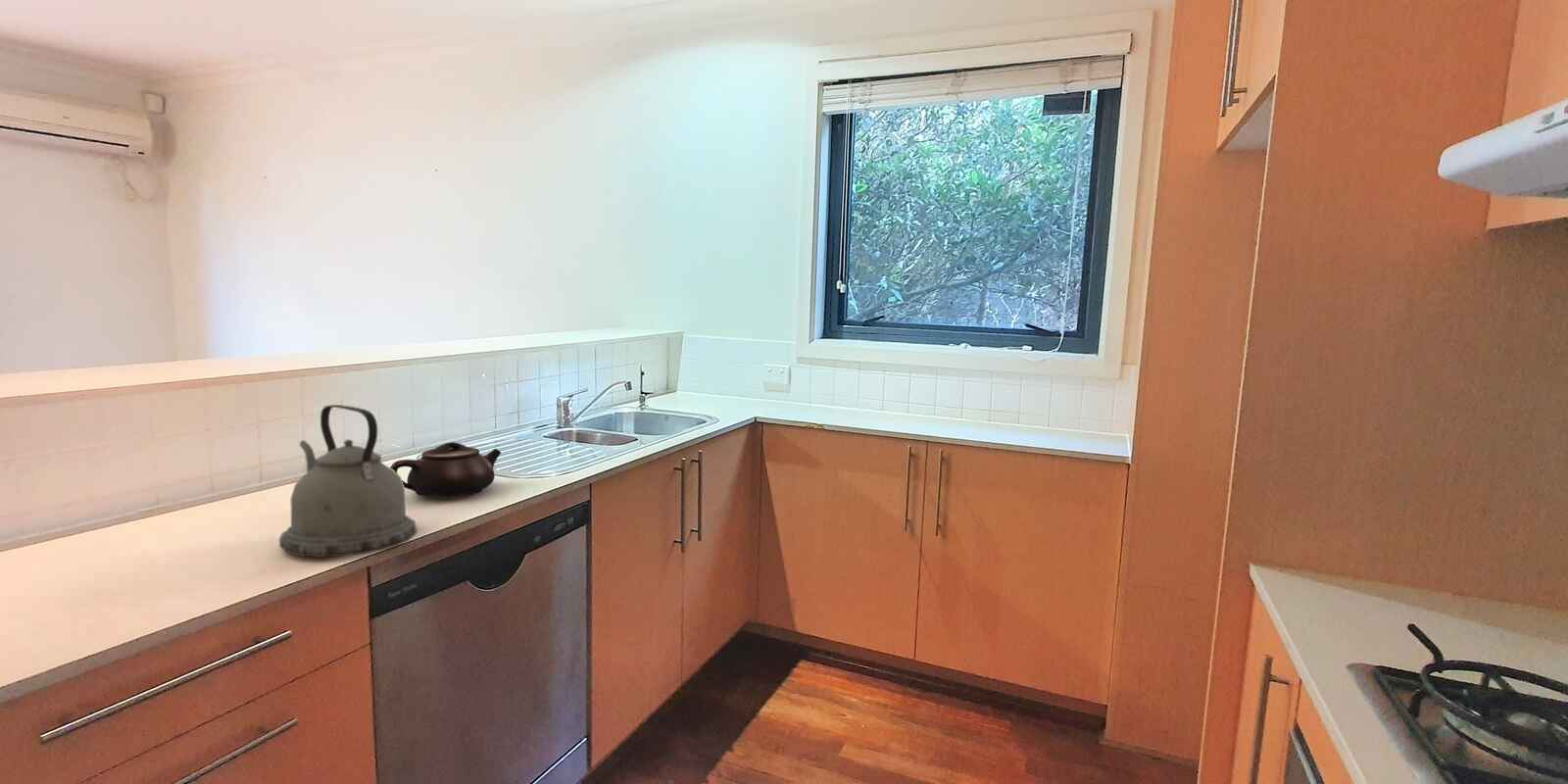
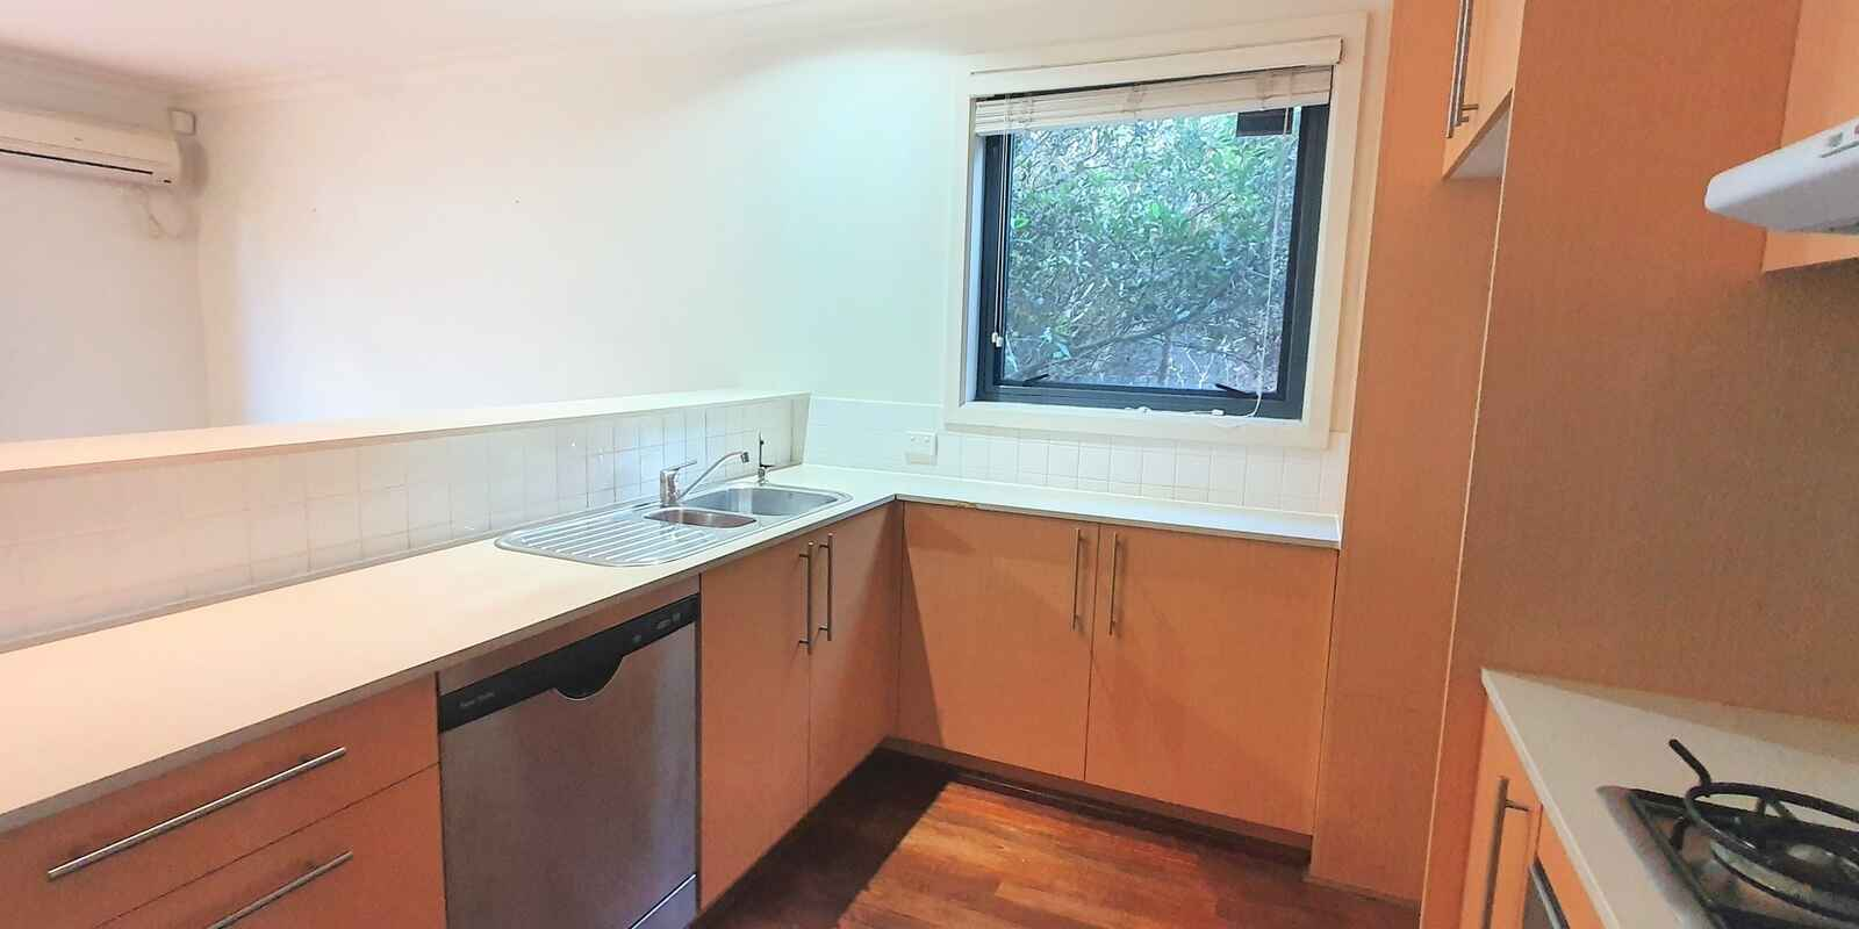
- teapot [390,441,502,497]
- kettle [278,404,417,559]
